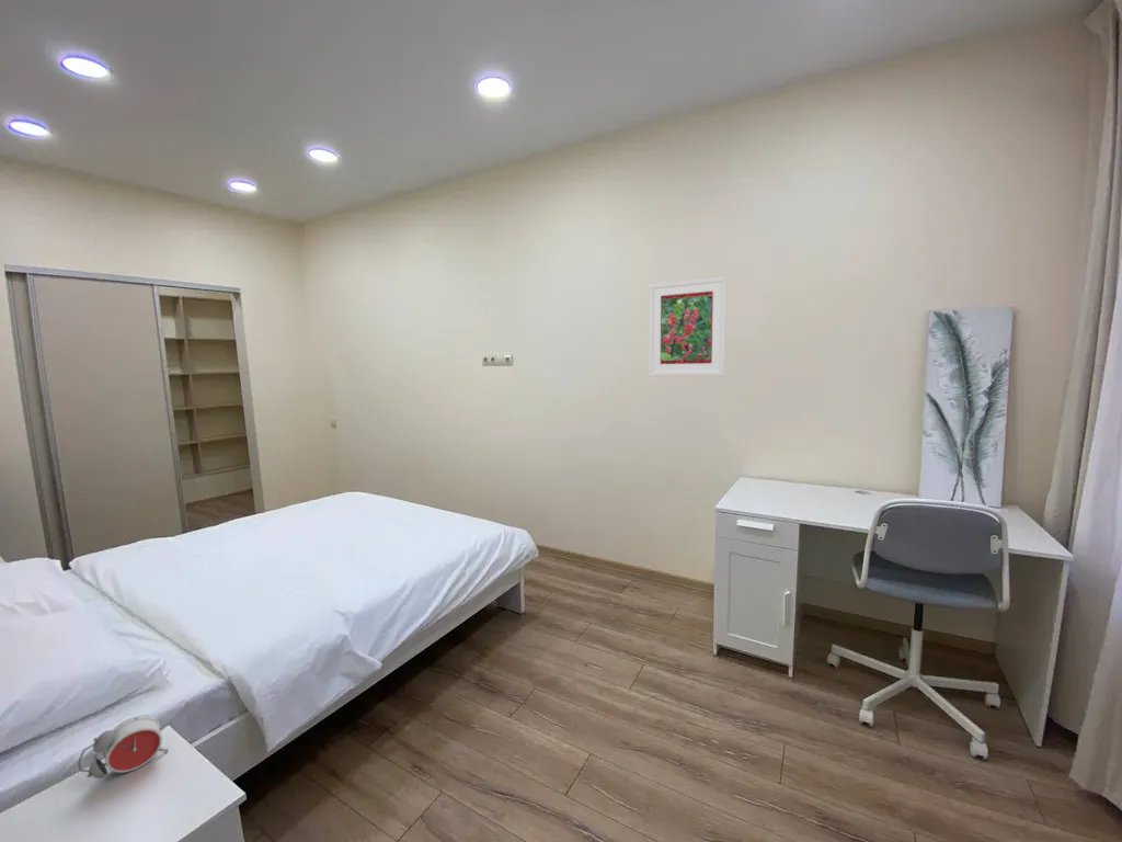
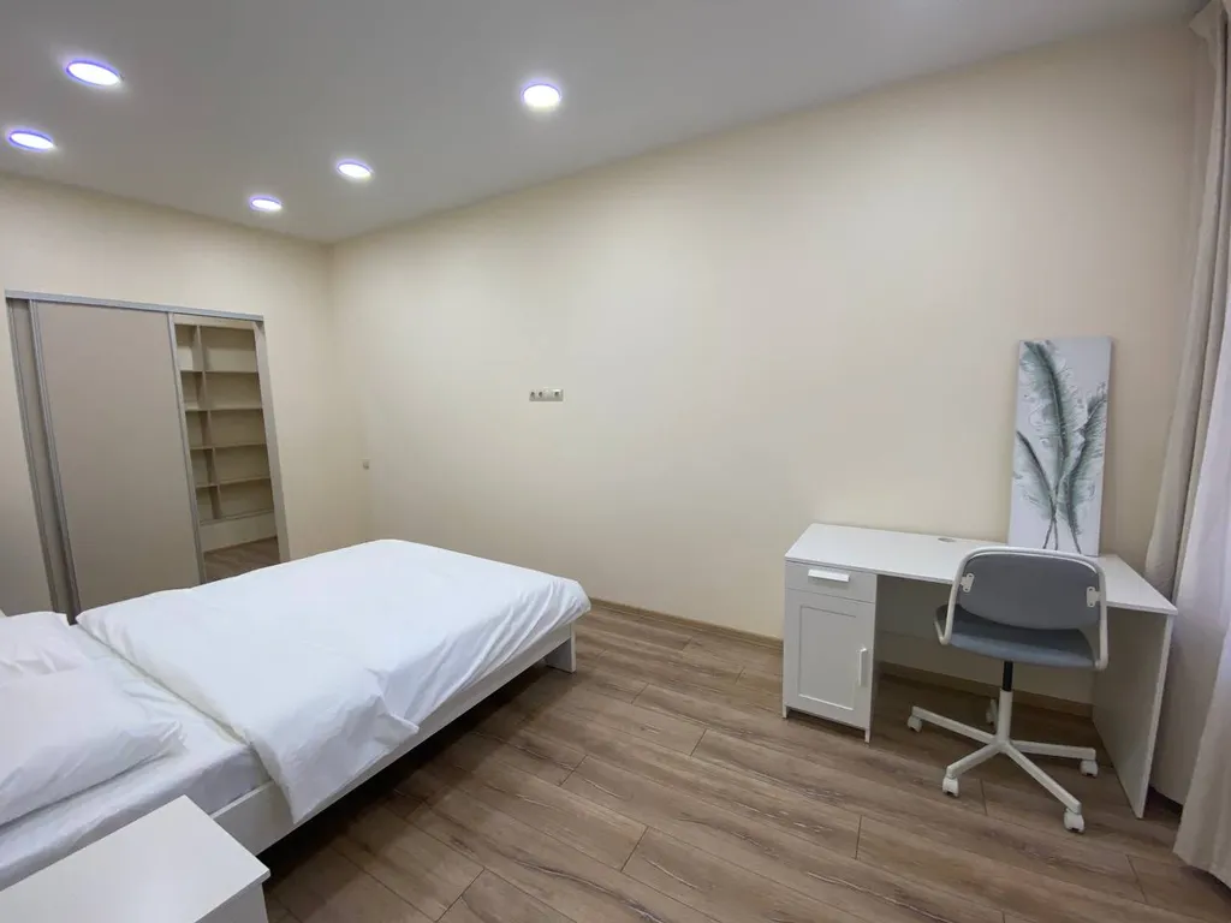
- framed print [648,275,729,377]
- alarm clock [77,715,174,780]
